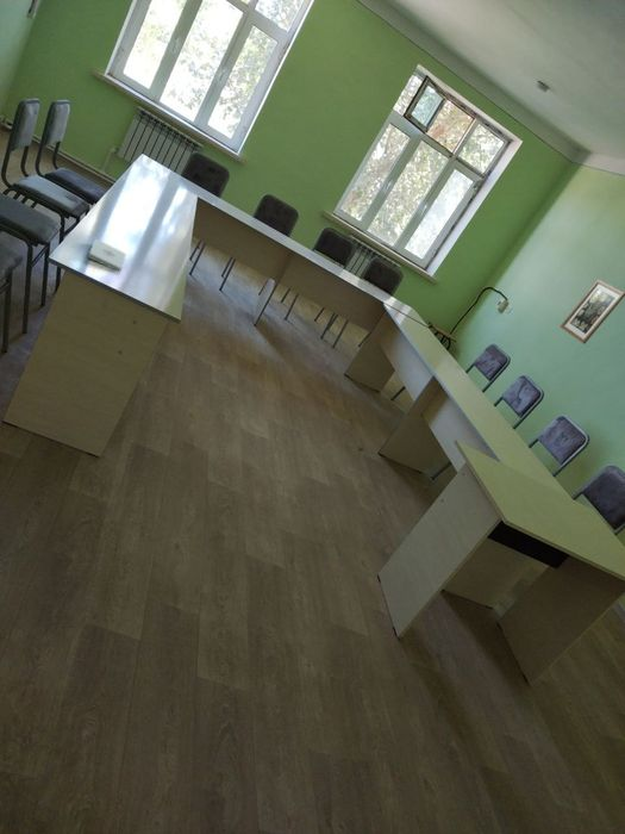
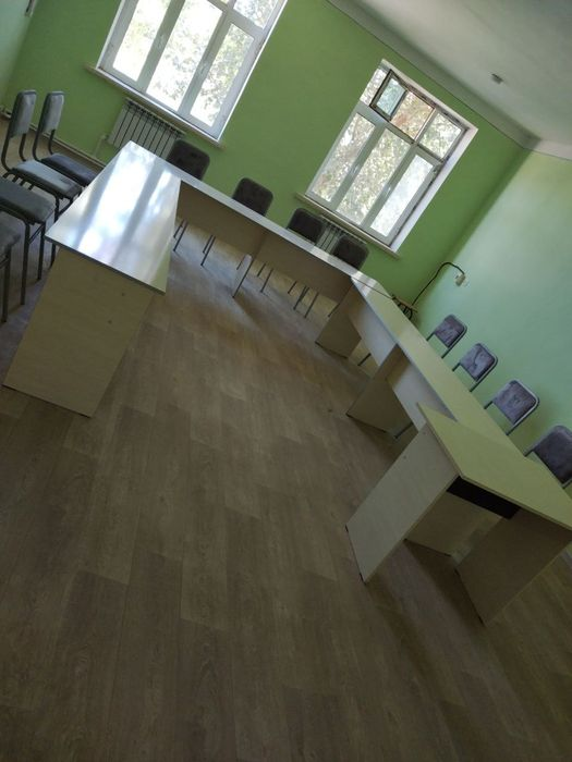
- wall art [560,278,625,346]
- notepad [87,237,127,273]
